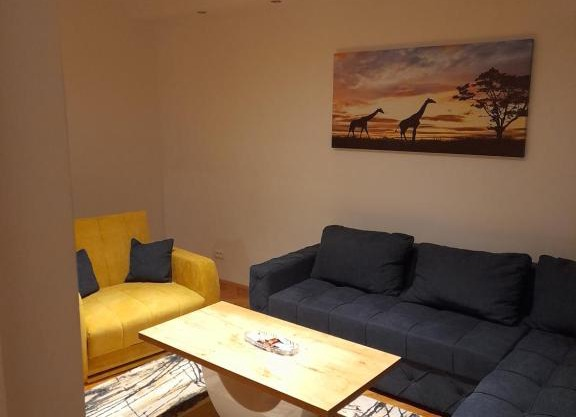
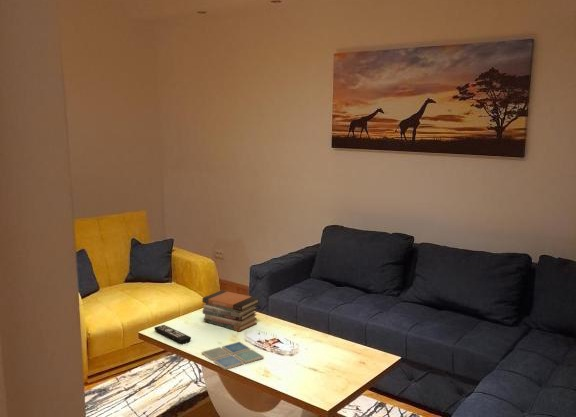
+ book stack [201,289,261,332]
+ remote control [154,324,192,344]
+ drink coaster [201,341,265,371]
